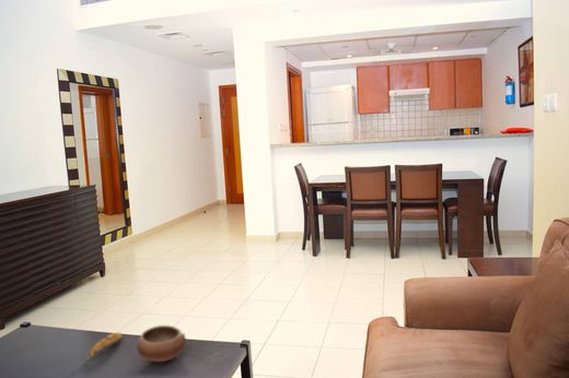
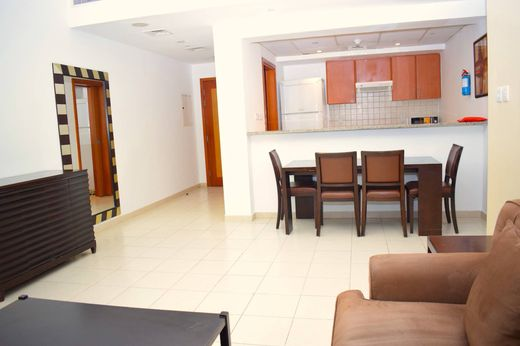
- banana [84,331,124,362]
- bowl [136,324,187,363]
